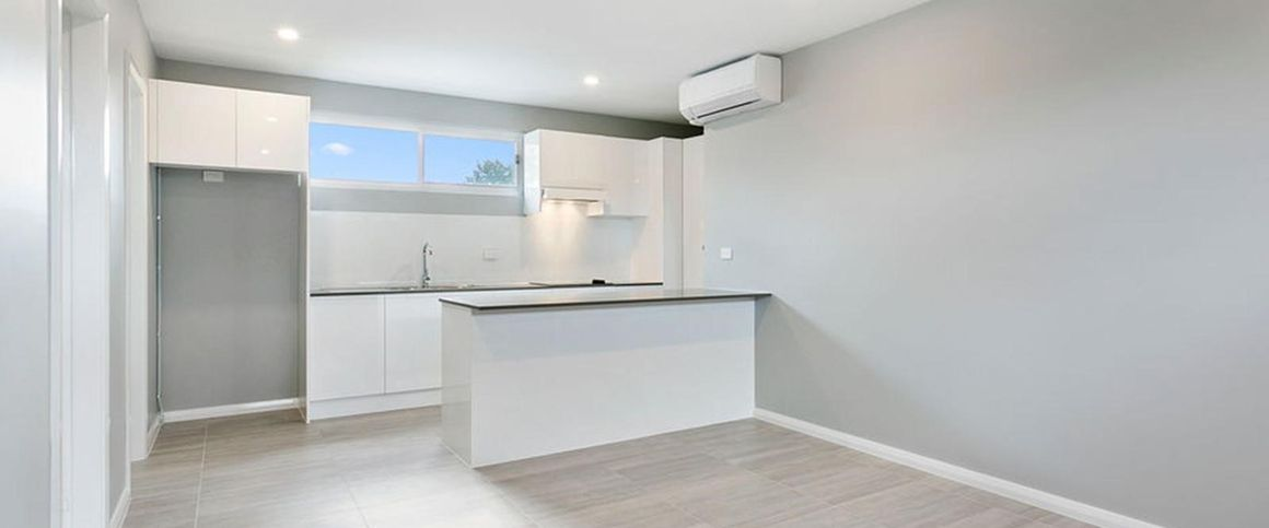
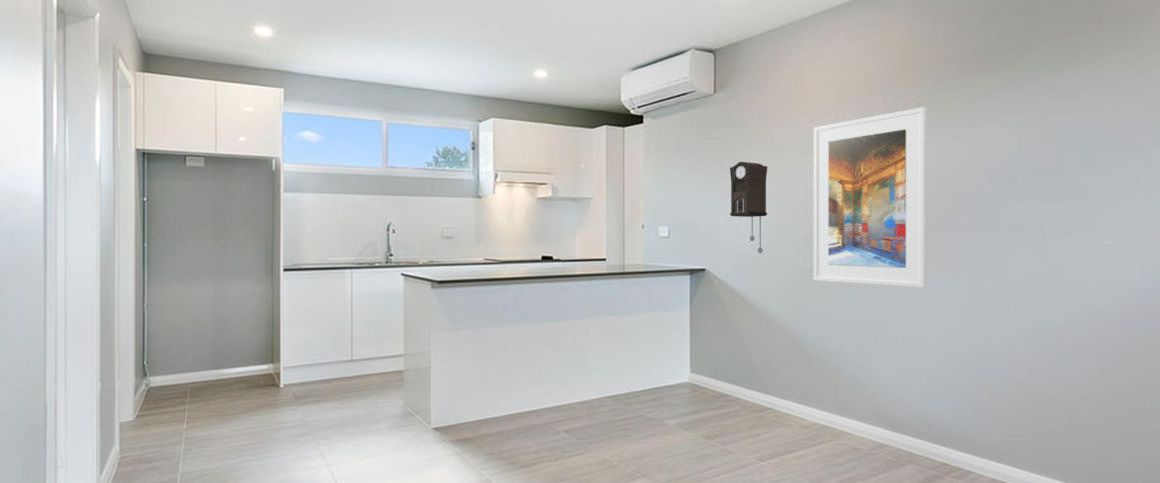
+ pendulum clock [729,161,768,254]
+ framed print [813,106,928,289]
